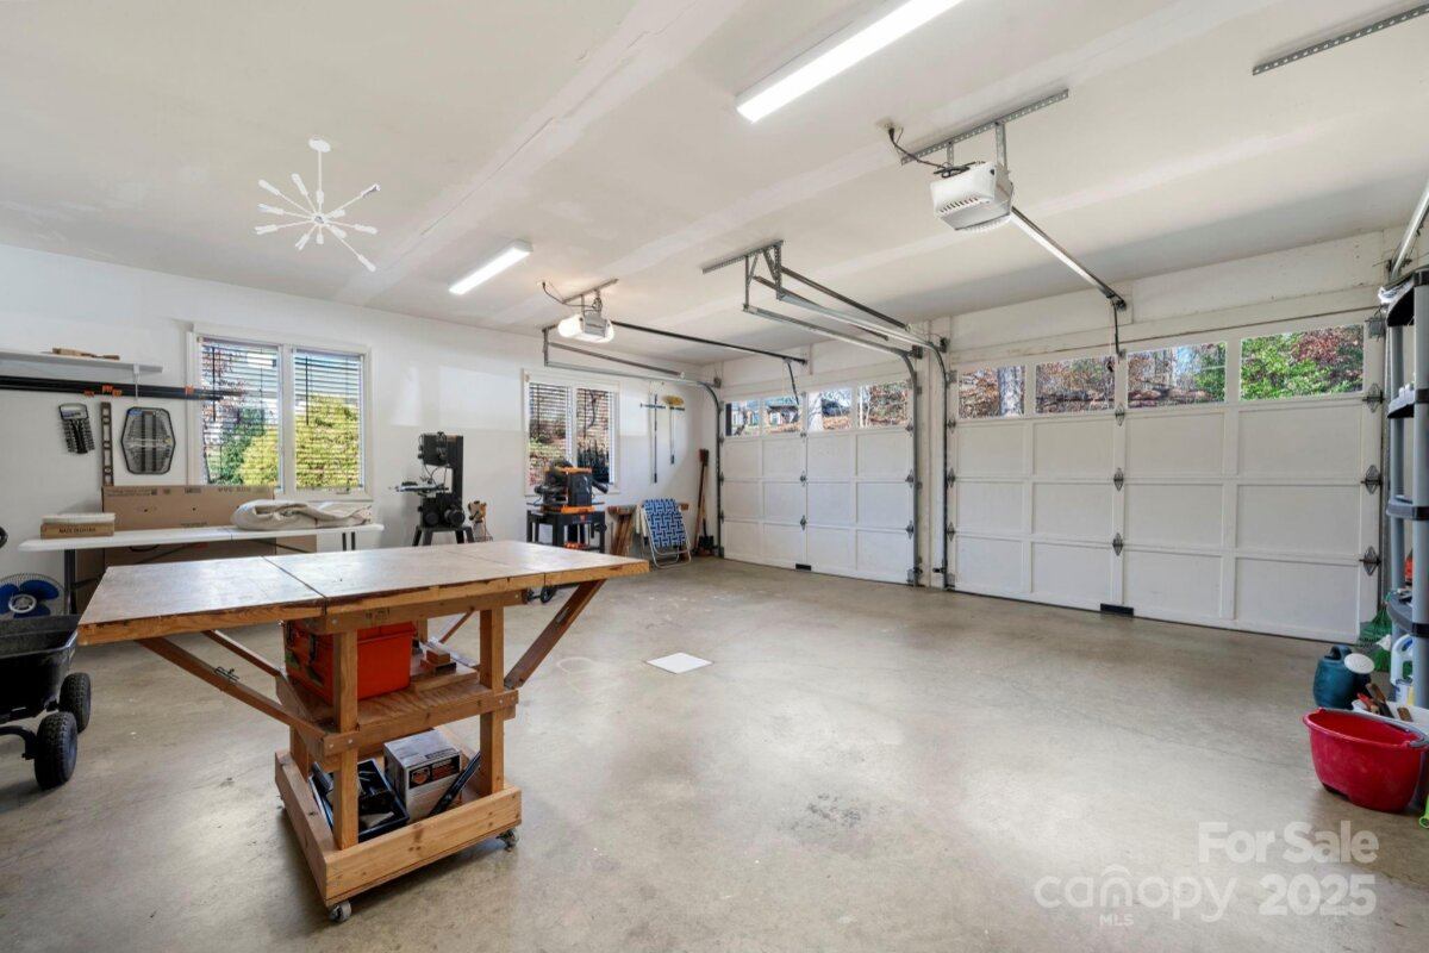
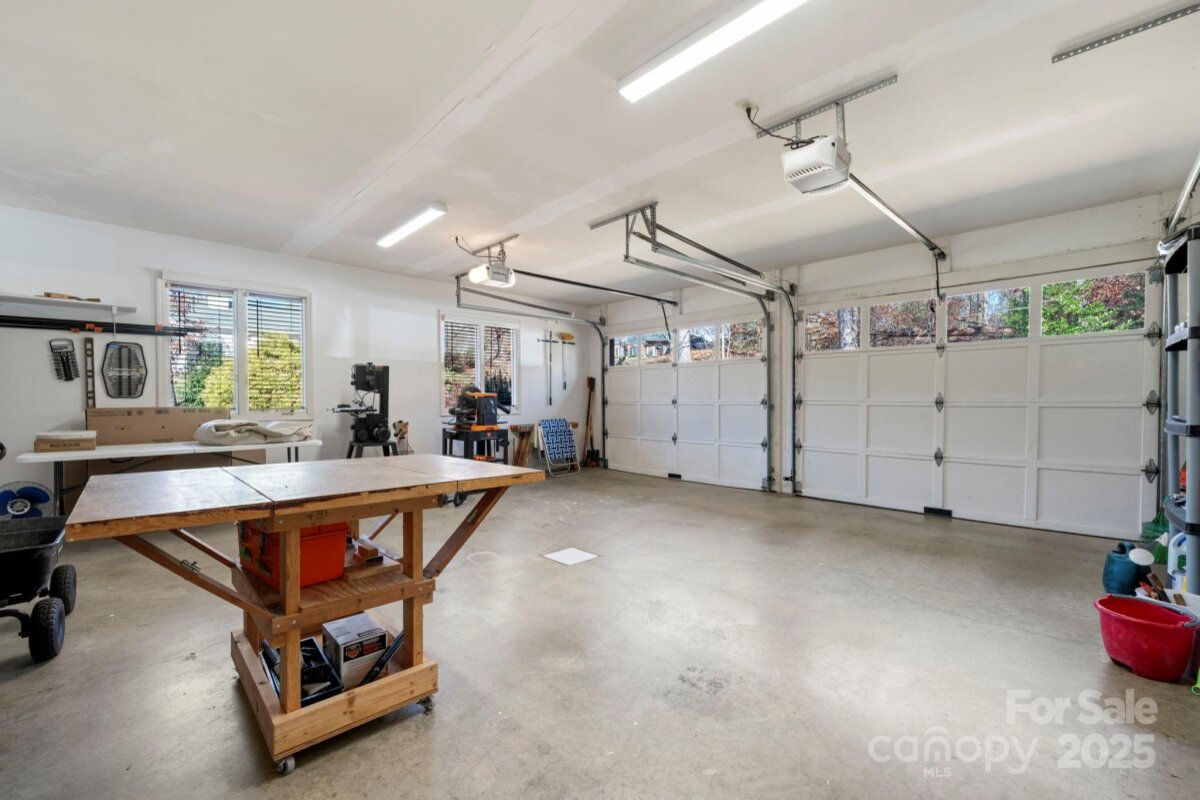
- light fixture [254,138,381,272]
